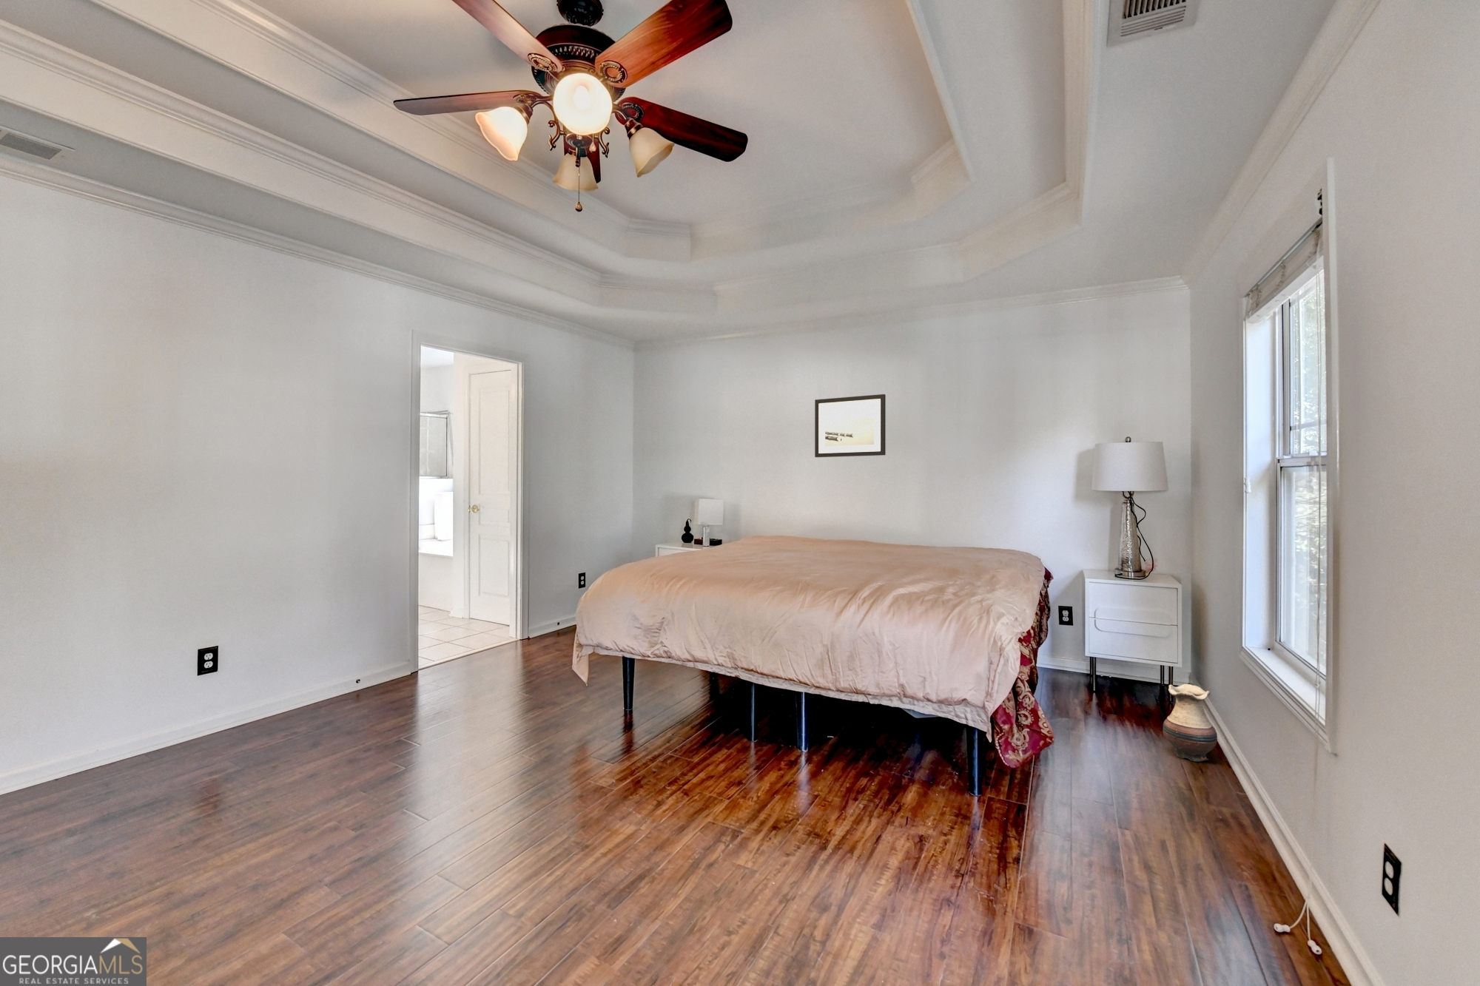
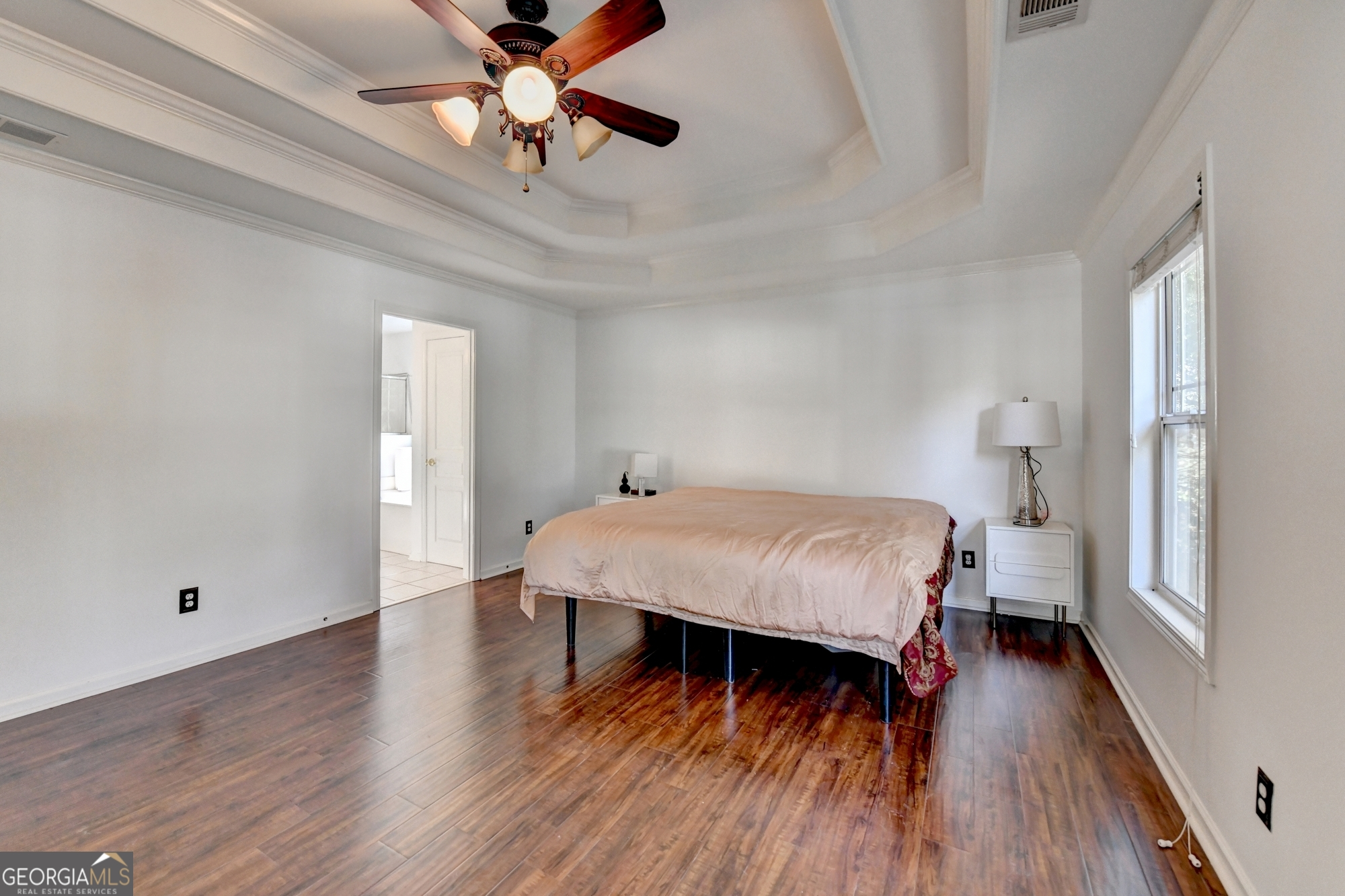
- wall art [814,394,887,458]
- vase [1162,683,1218,762]
